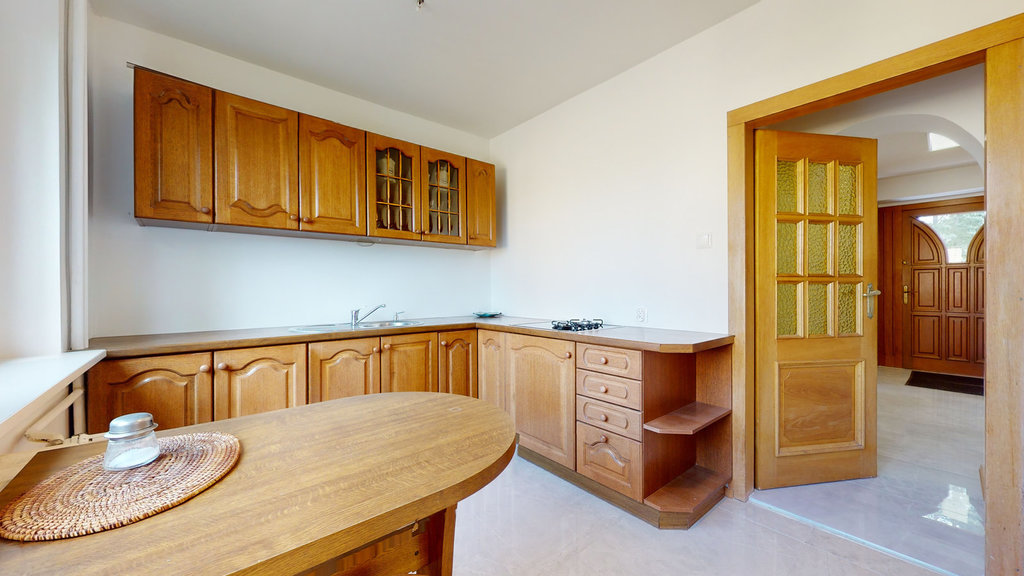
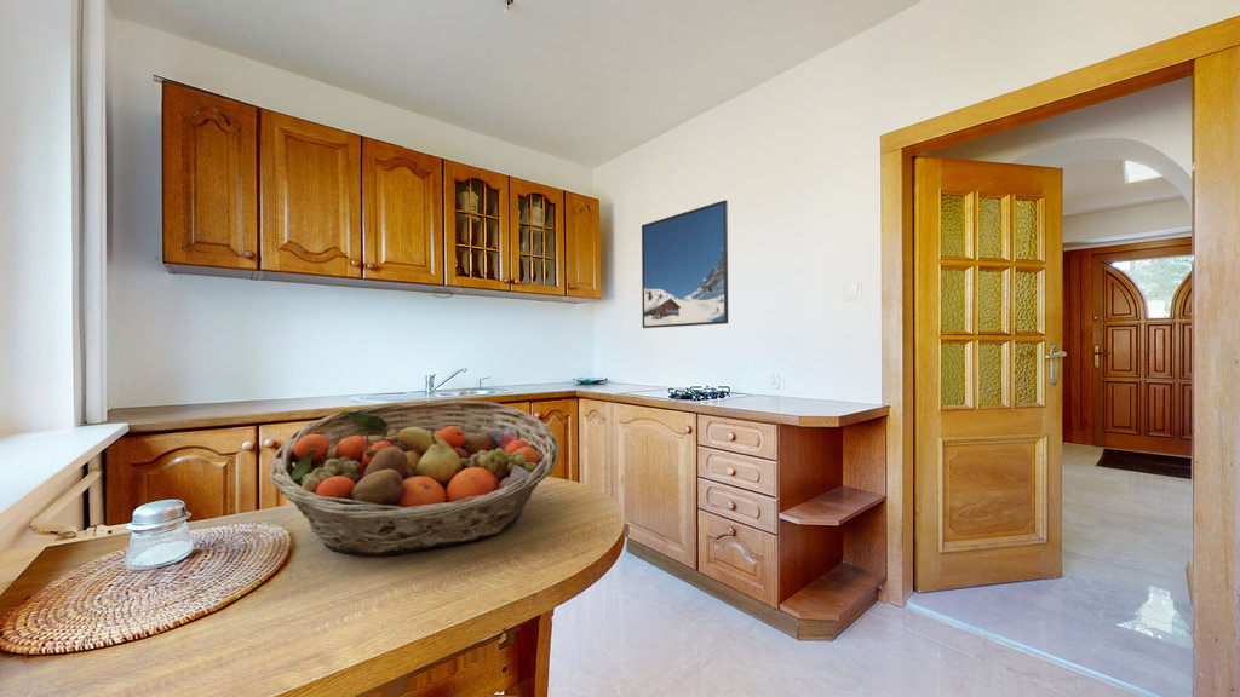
+ fruit basket [268,399,561,557]
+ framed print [641,198,729,329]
